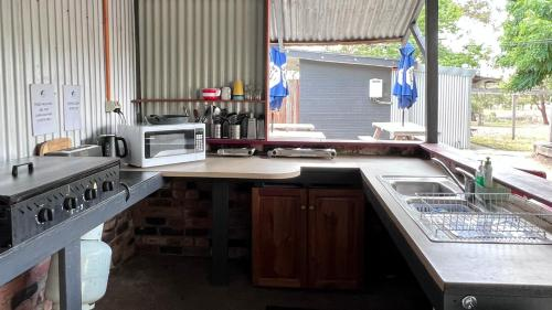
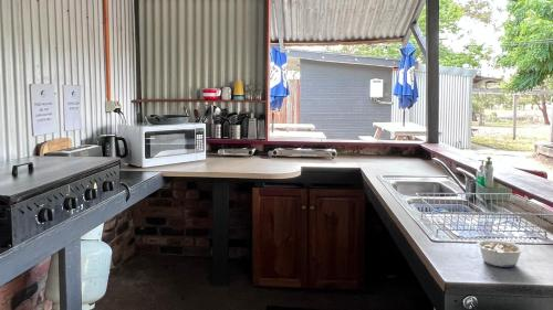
+ legume [476,239,525,268]
